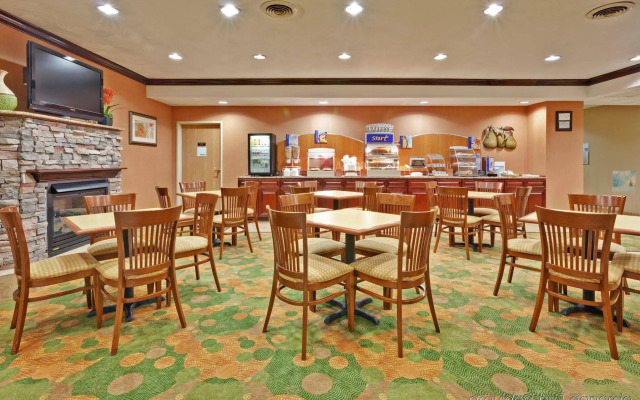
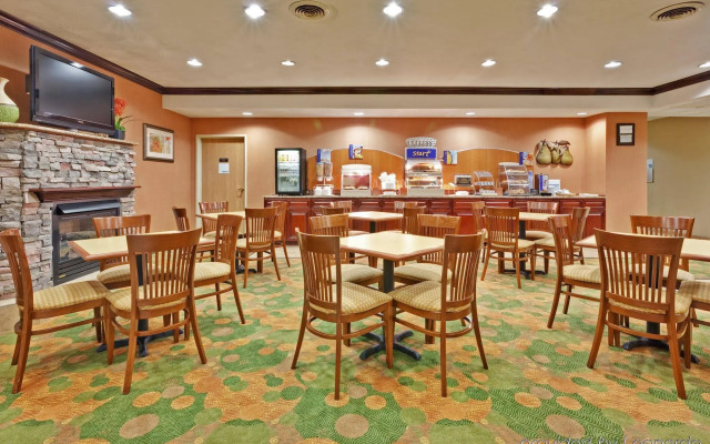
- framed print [611,169,637,193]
